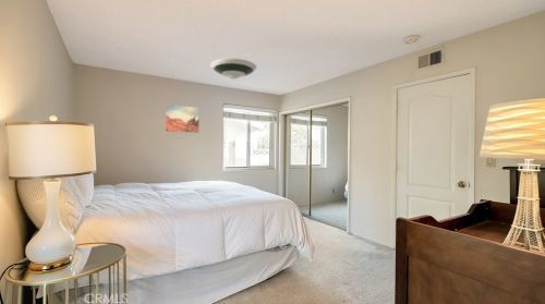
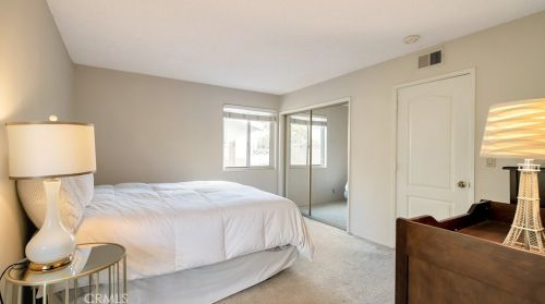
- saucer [209,58,257,81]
- wall art [165,104,199,134]
